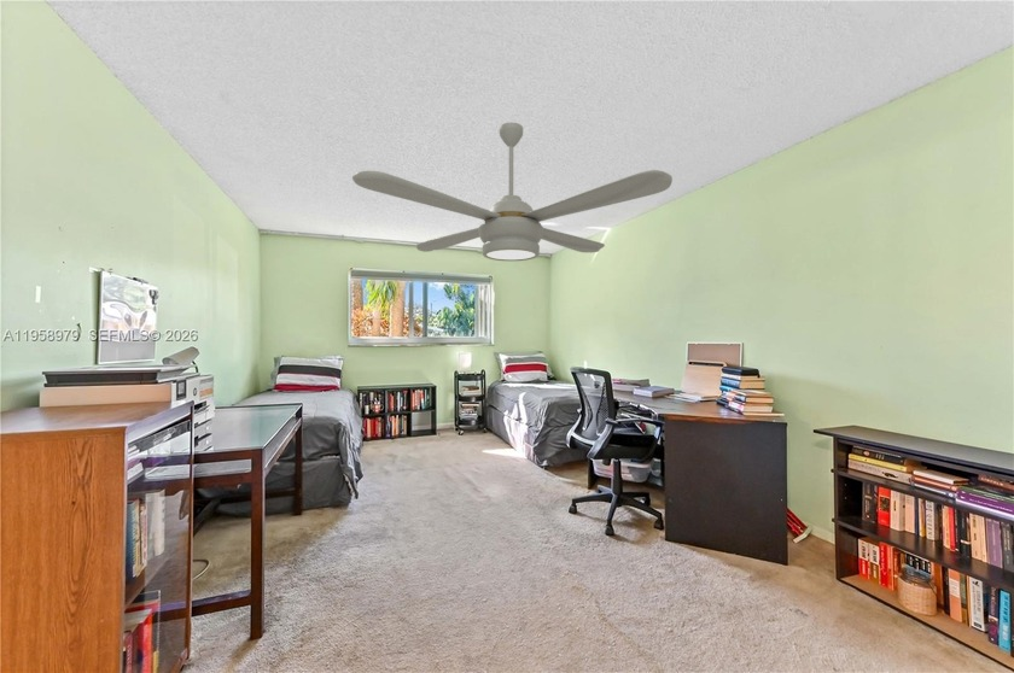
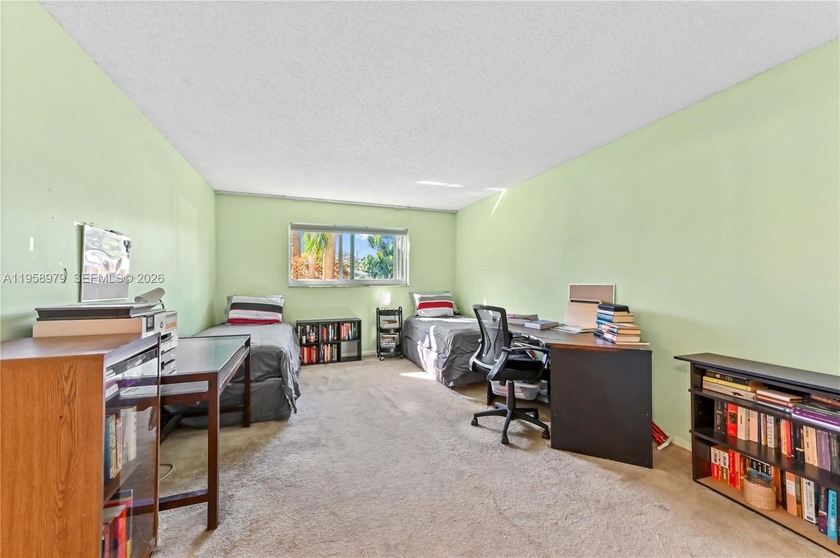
- ceiling fan [351,122,674,262]
